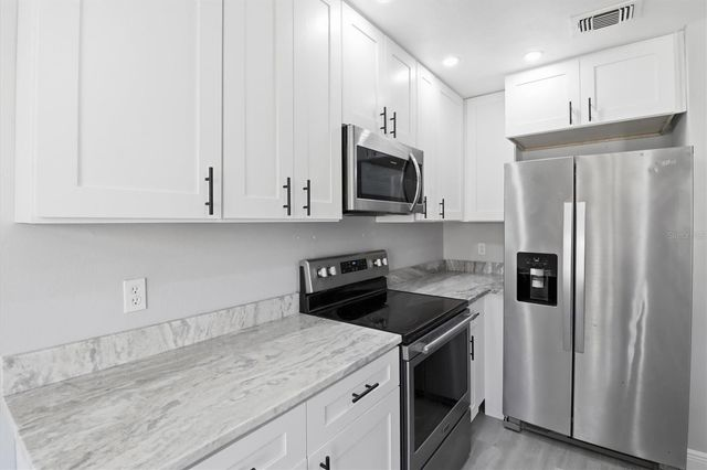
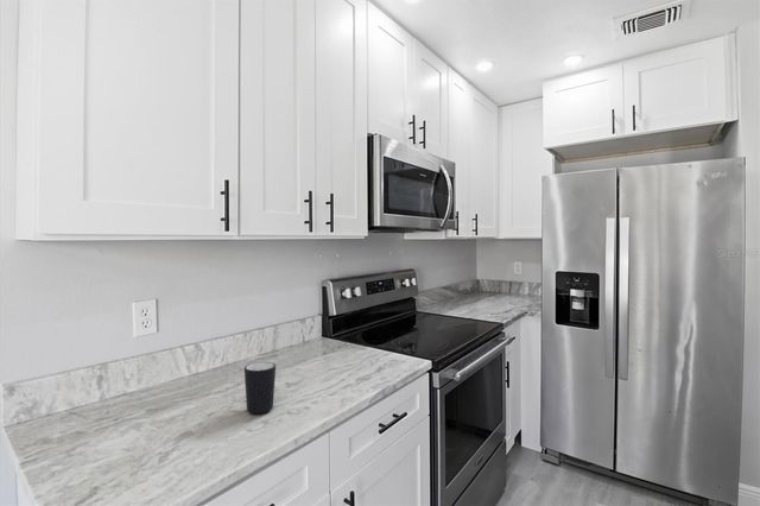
+ mug [243,361,277,415]
